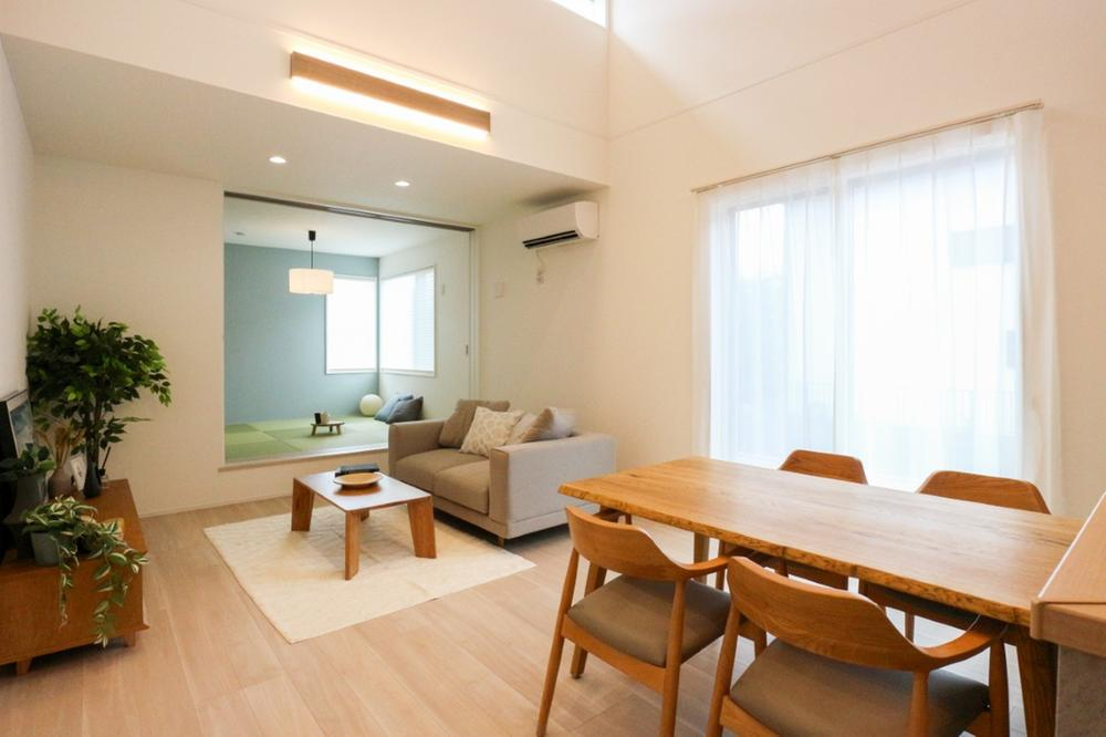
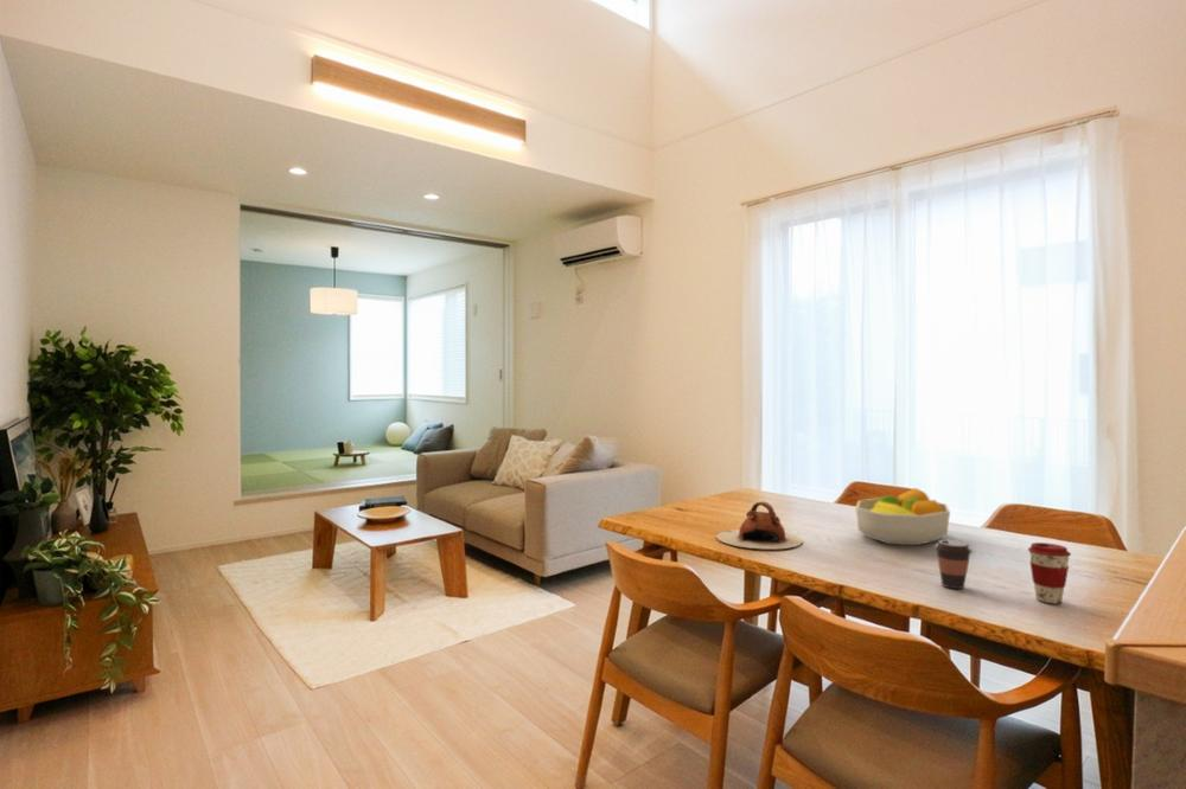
+ coffee cup [933,539,974,590]
+ coffee cup [1027,541,1072,605]
+ teapot [715,500,803,550]
+ fruit bowl [855,487,951,546]
